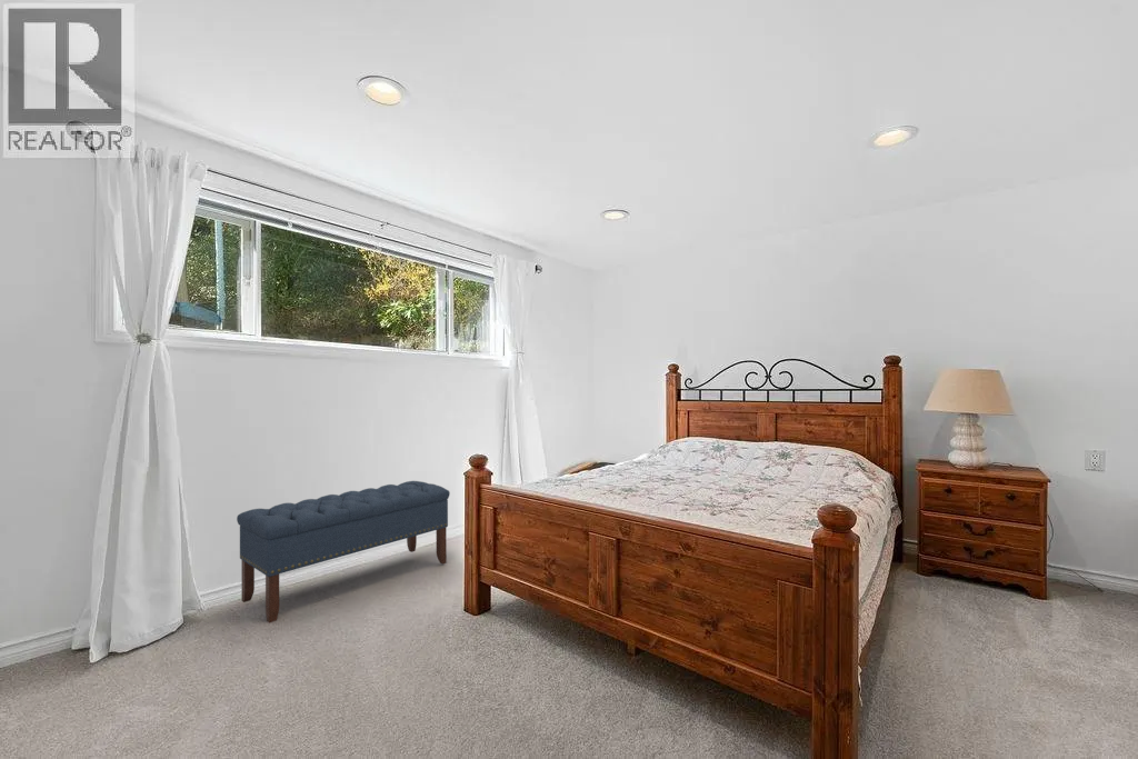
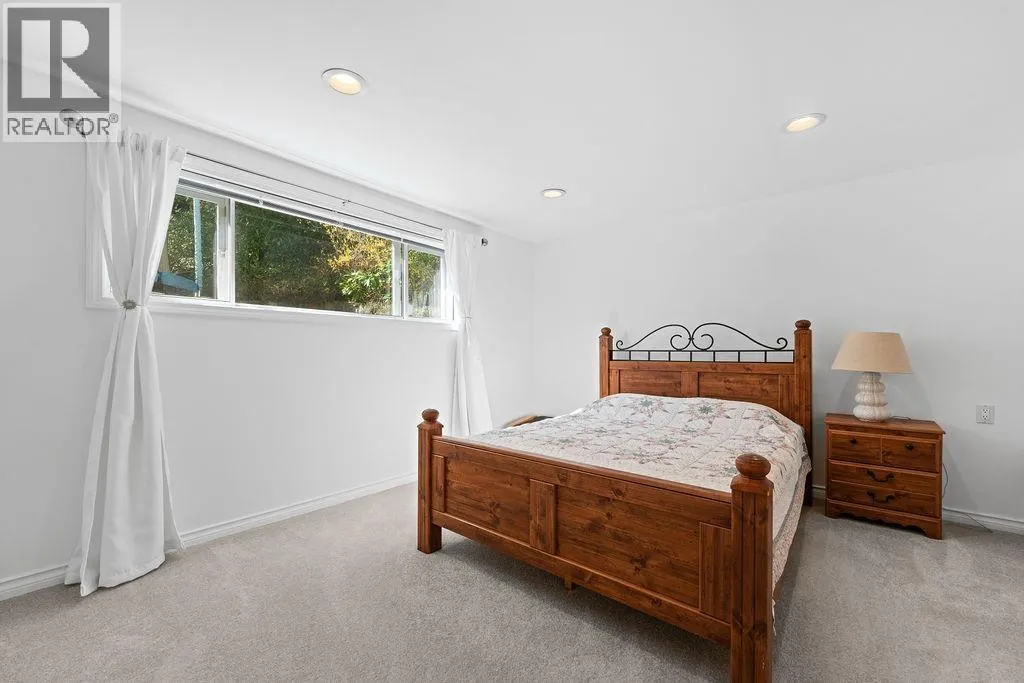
- bench [236,480,451,623]
